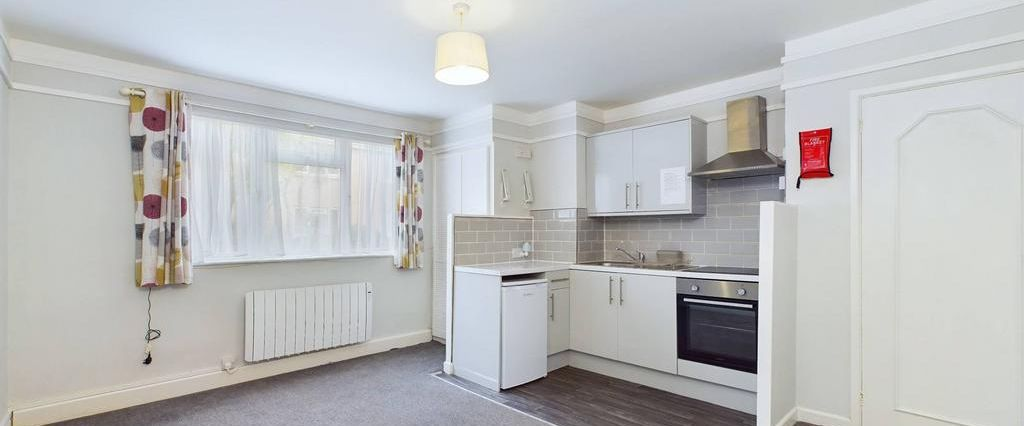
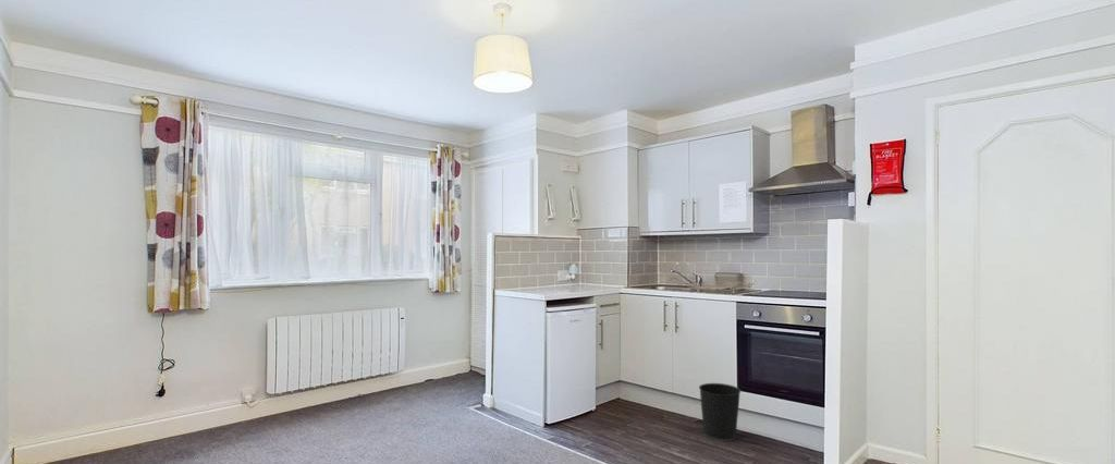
+ wastebasket [698,382,742,442]
